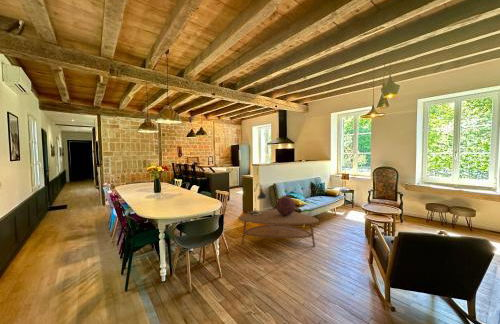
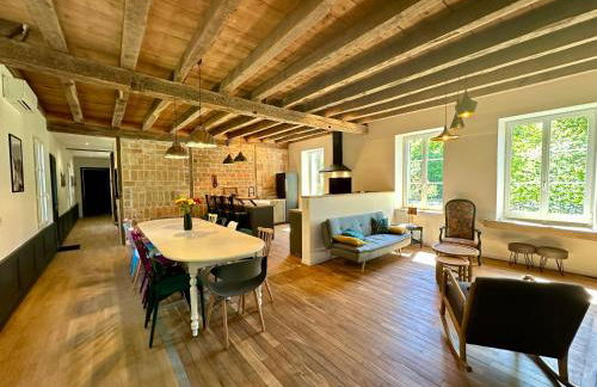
- decorative globe [275,195,296,216]
- coffee table [237,209,320,248]
- lamp [248,182,269,215]
